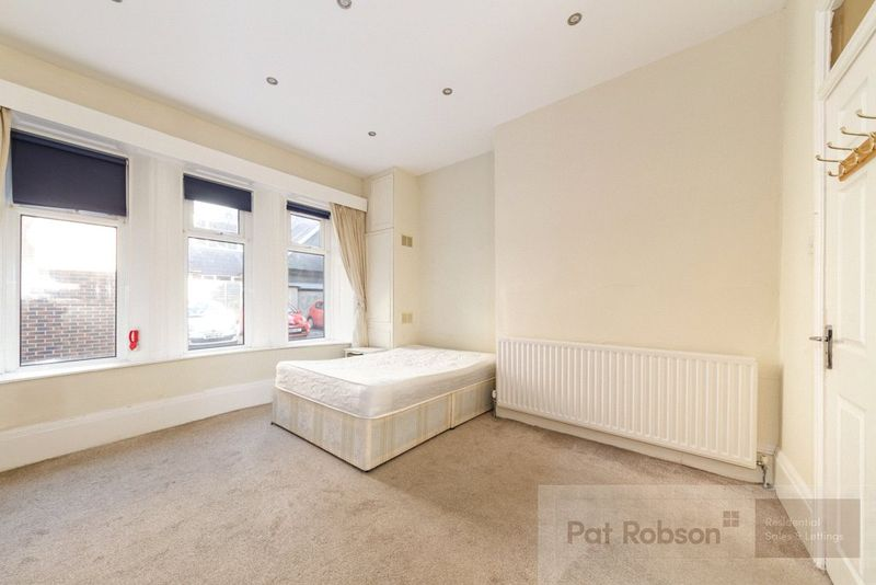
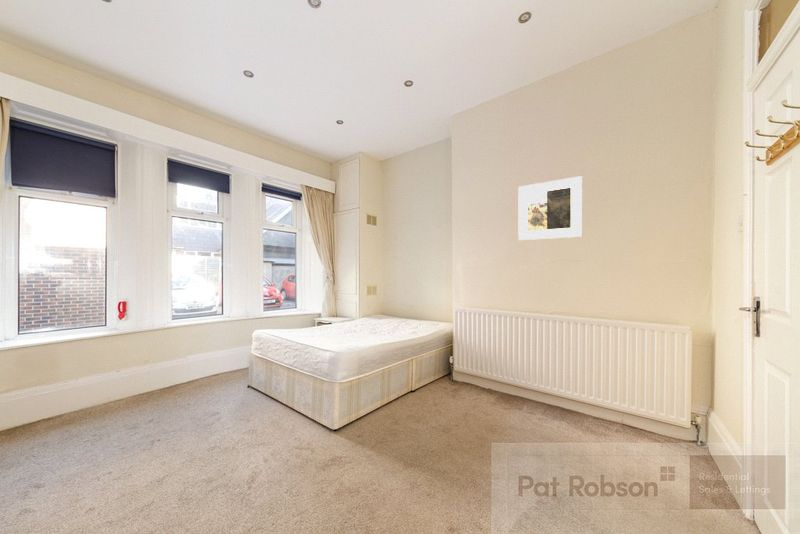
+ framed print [517,175,583,241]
